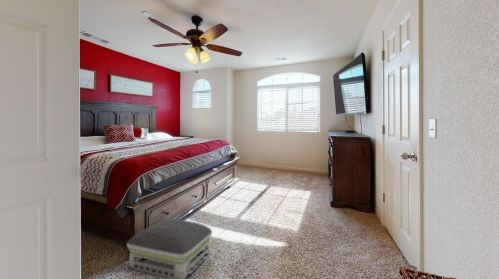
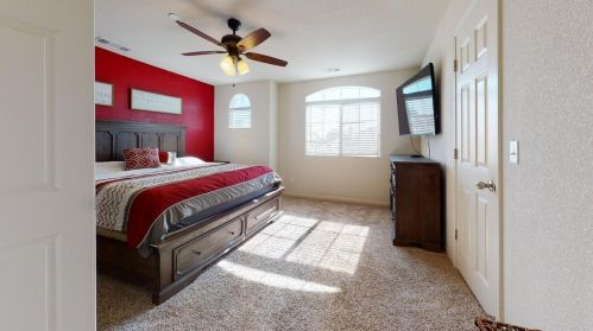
- air purifier [126,218,213,279]
